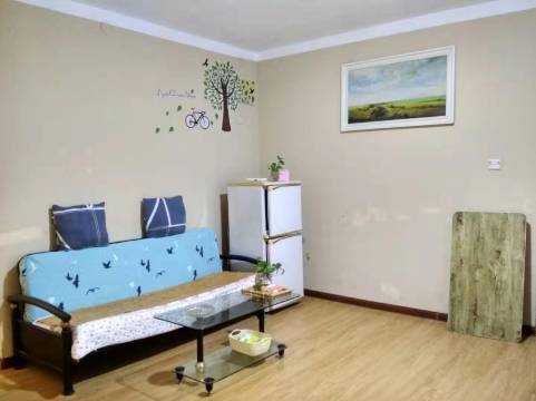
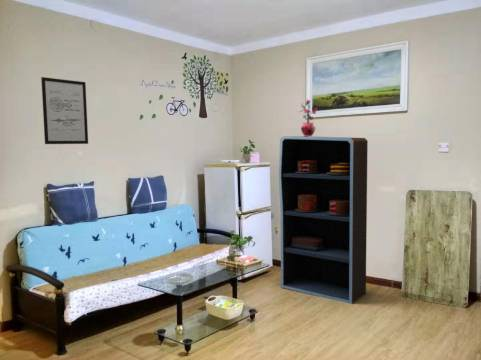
+ bookshelf [278,135,369,305]
+ potted plant [297,99,318,137]
+ wall art [40,76,89,145]
